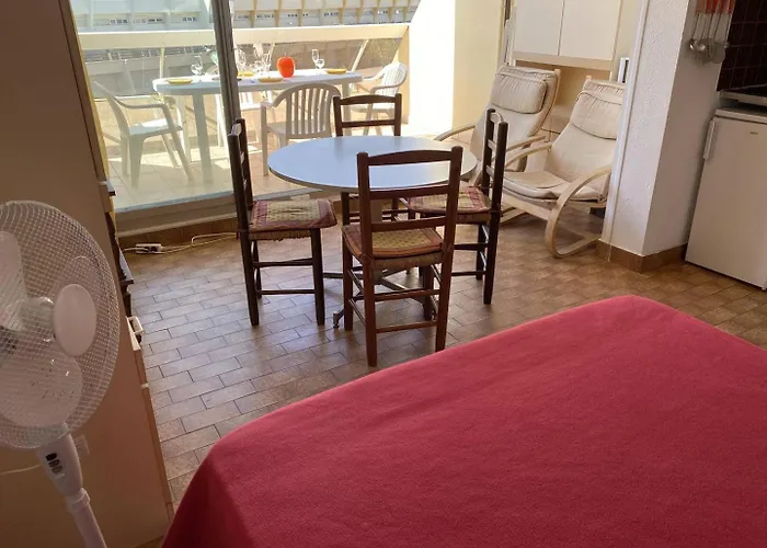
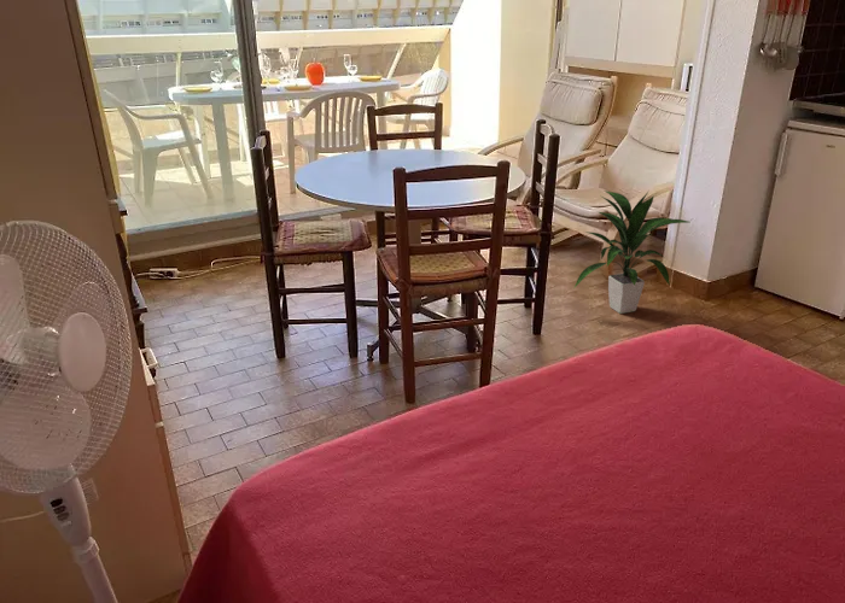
+ indoor plant [573,189,689,315]
